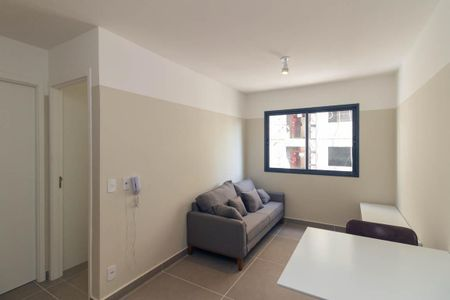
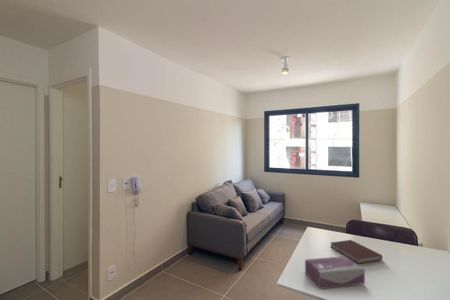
+ notebook [329,239,383,265]
+ tissue box [304,255,366,290]
